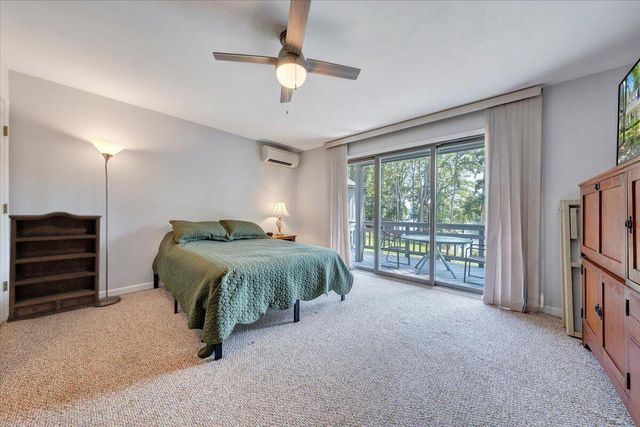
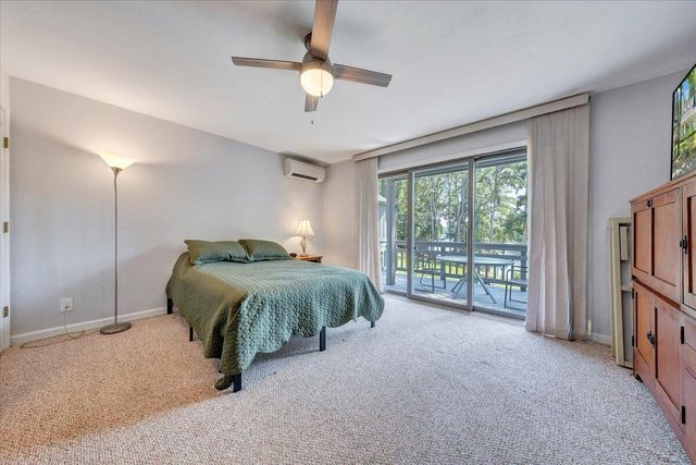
- bookshelf [6,211,103,324]
